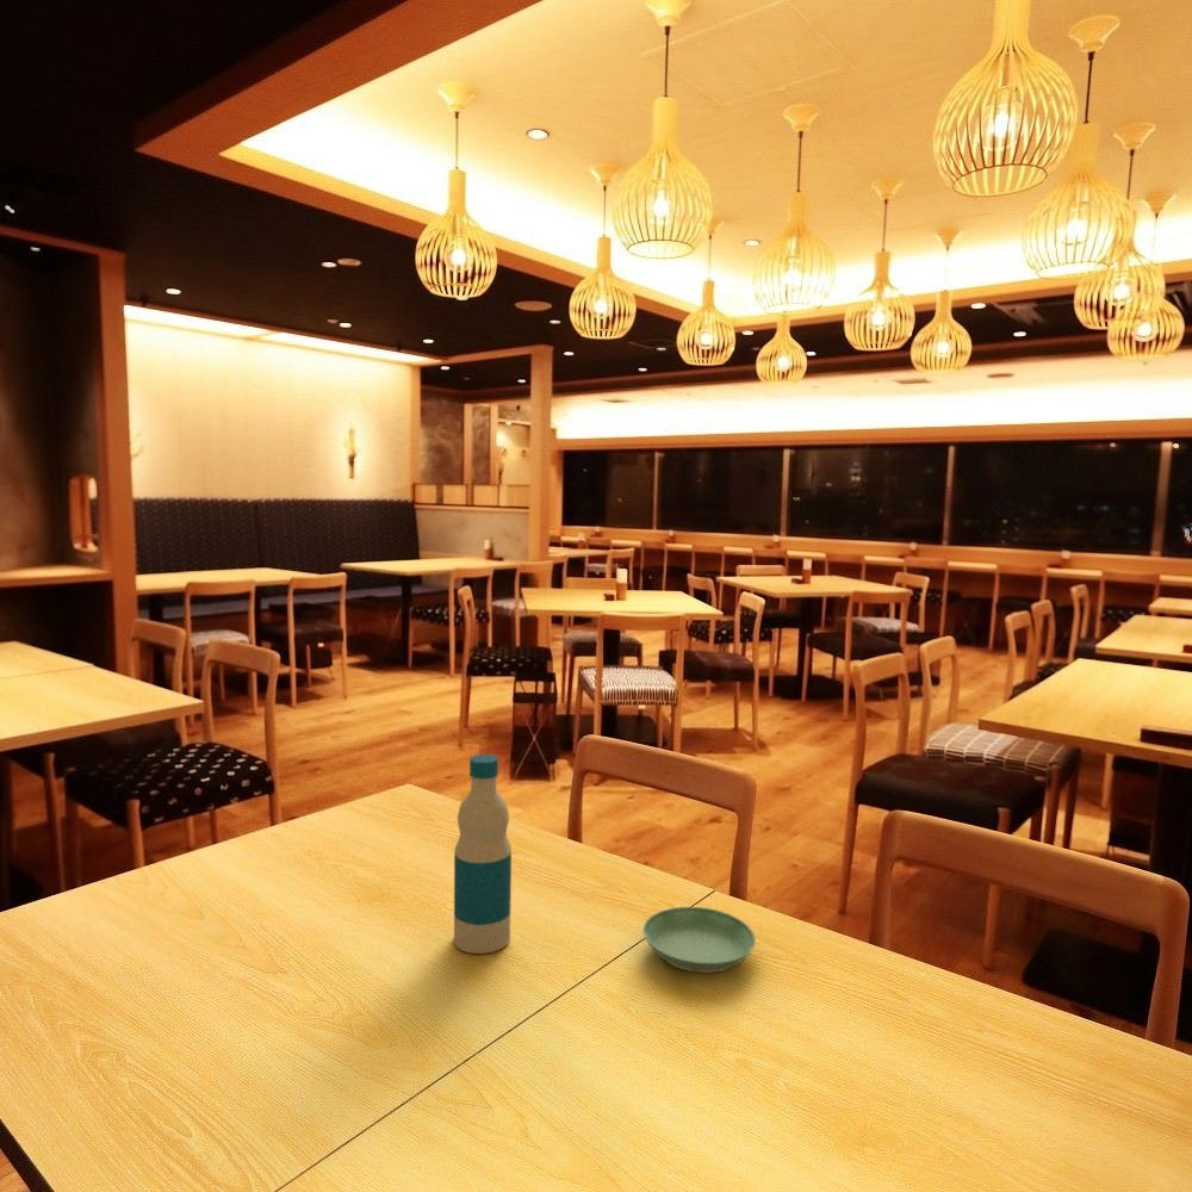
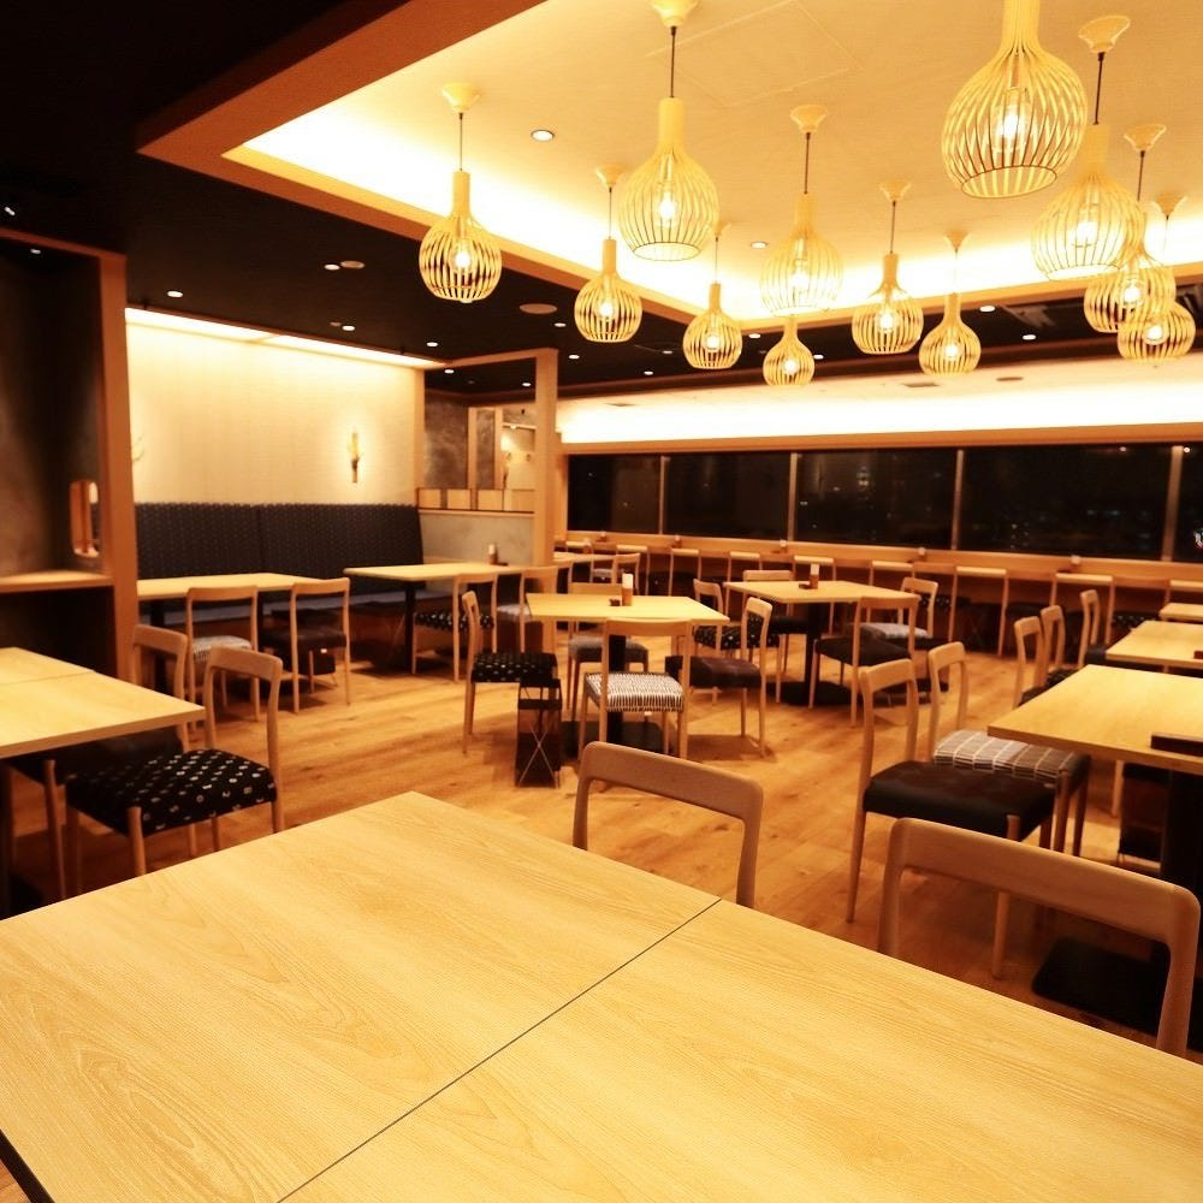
- bottle [453,753,513,955]
- saucer [642,906,757,974]
